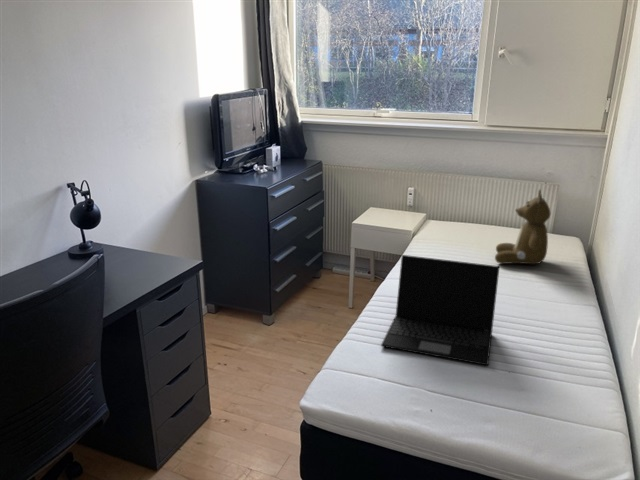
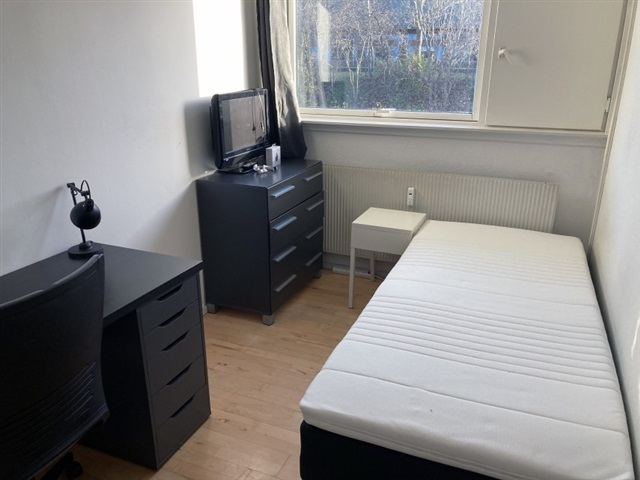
- laptop [380,254,501,366]
- teddy bear [494,188,552,265]
